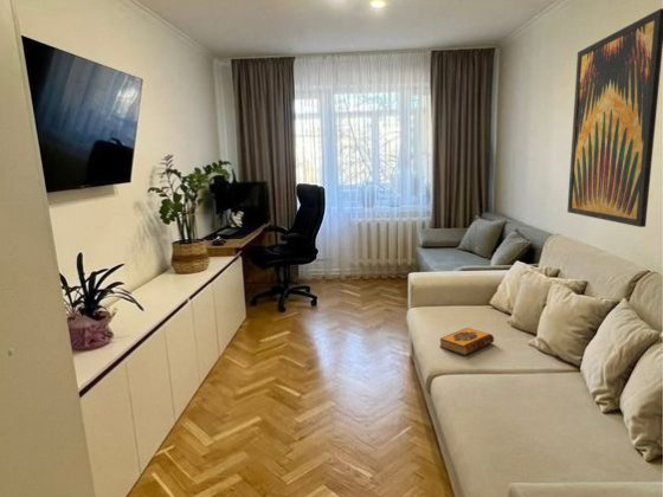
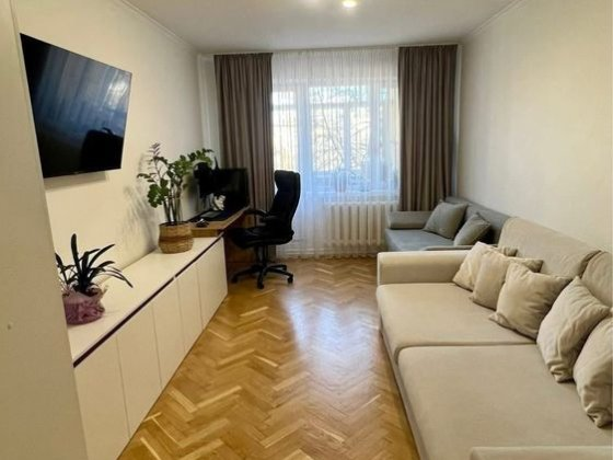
- hardback book [438,327,495,356]
- wall art [566,7,663,228]
